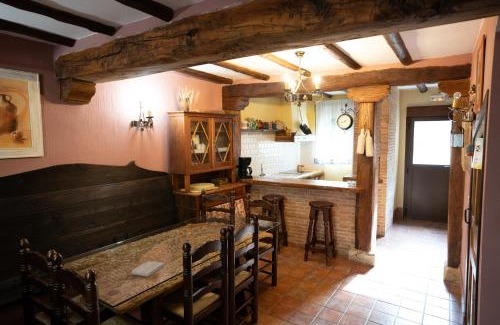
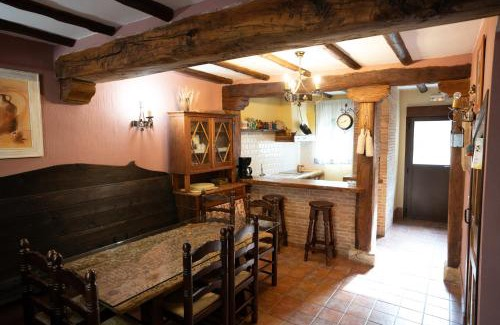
- washcloth [130,260,165,278]
